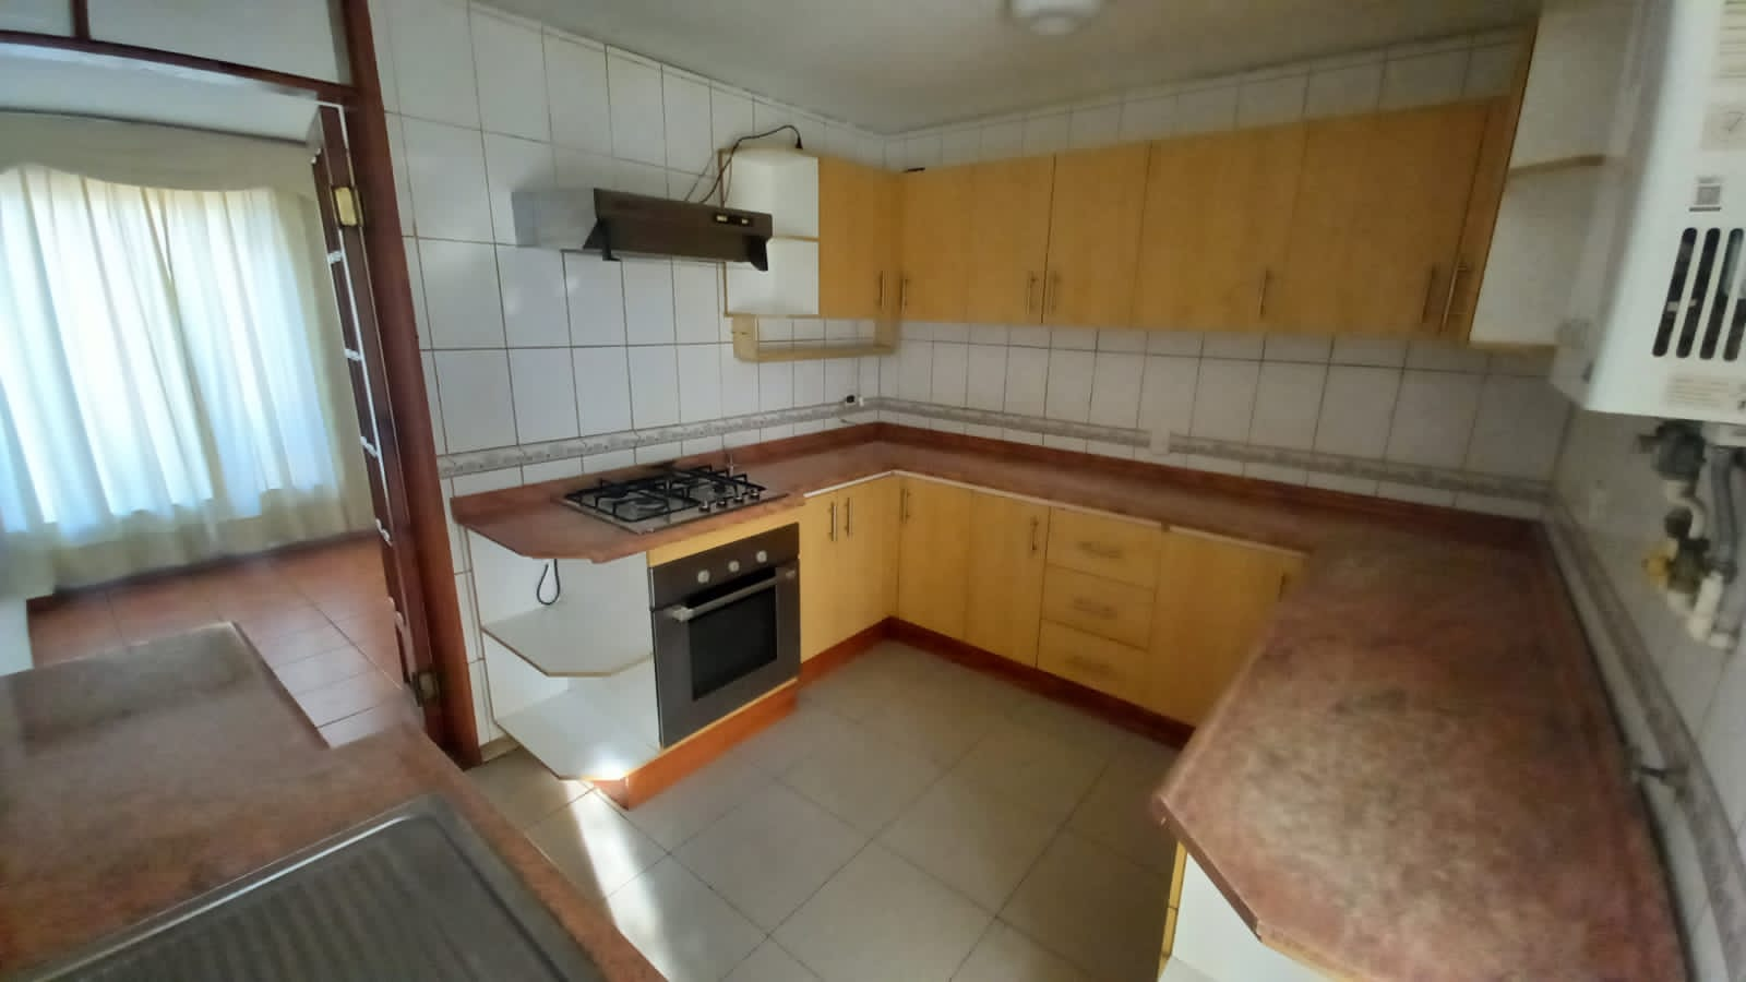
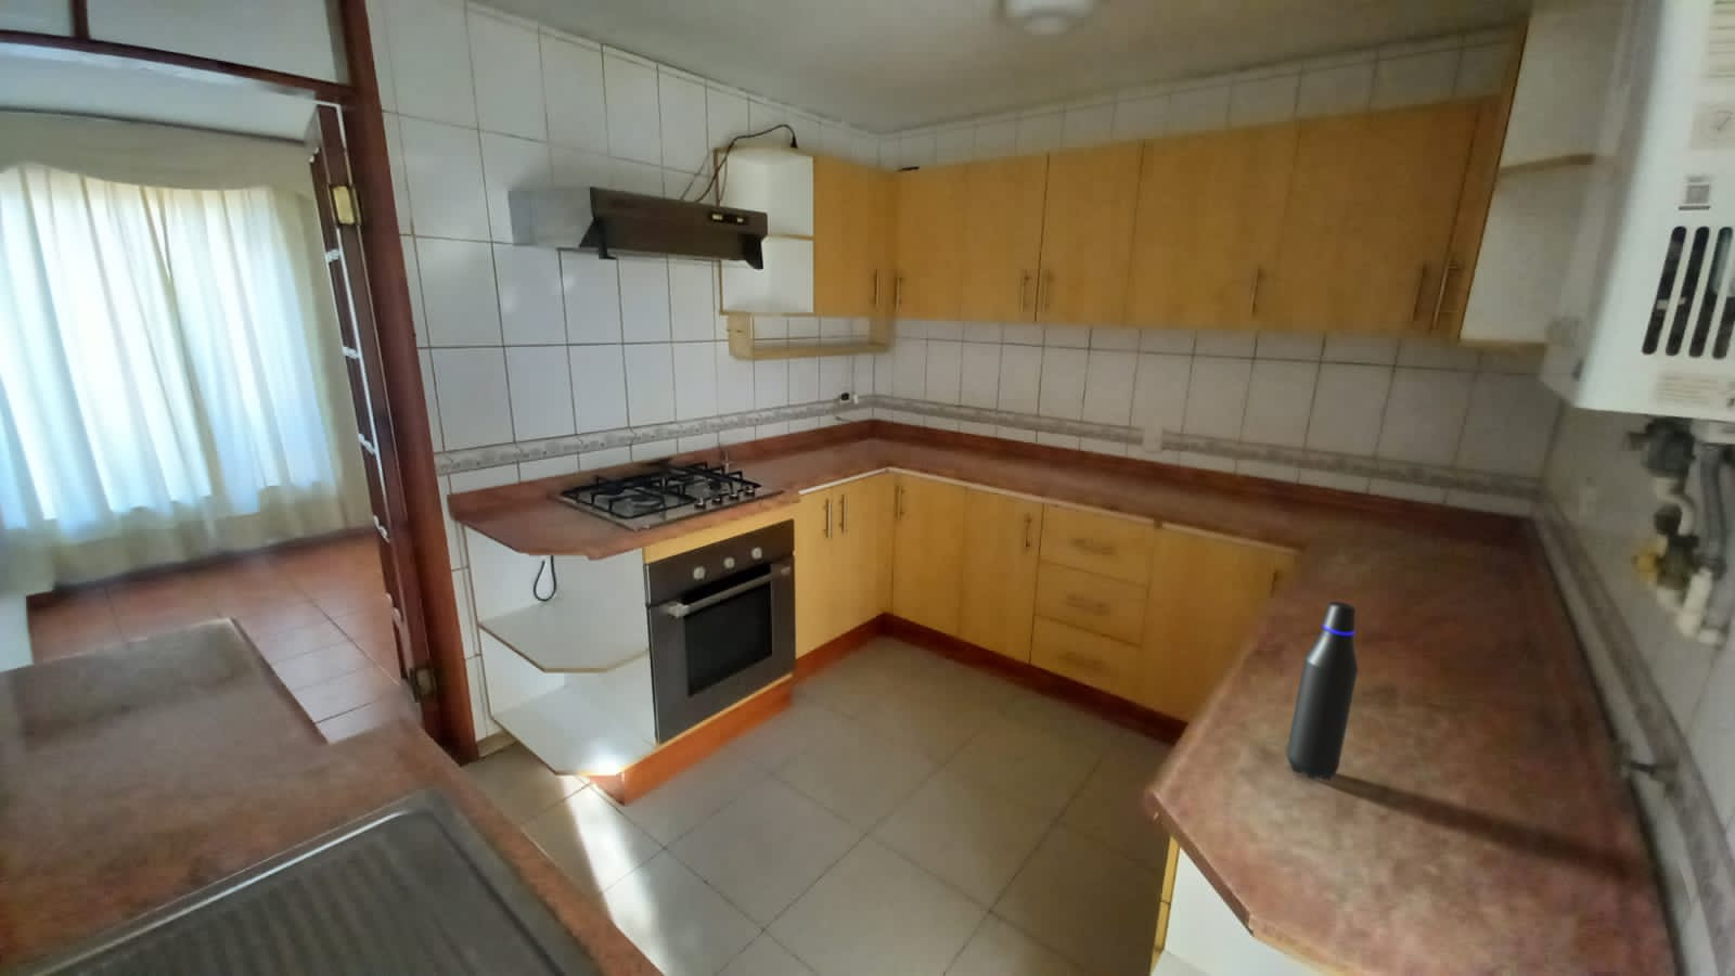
+ water bottle [1286,601,1358,782]
